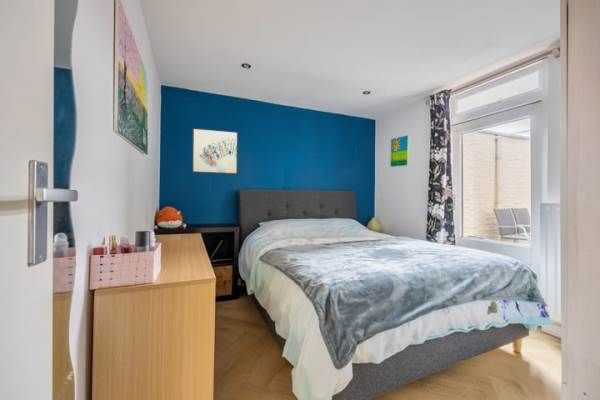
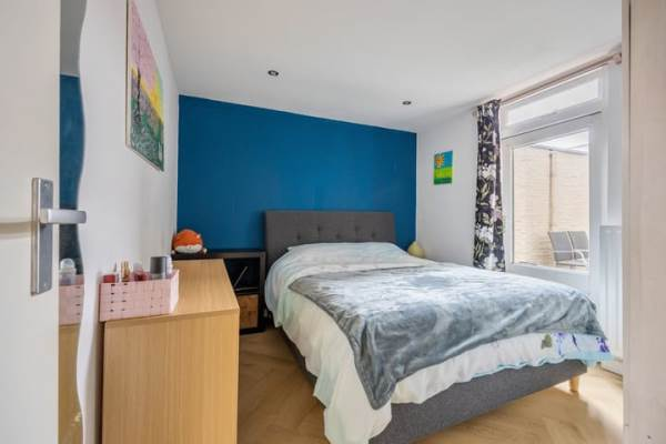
- wall art [191,127,239,175]
